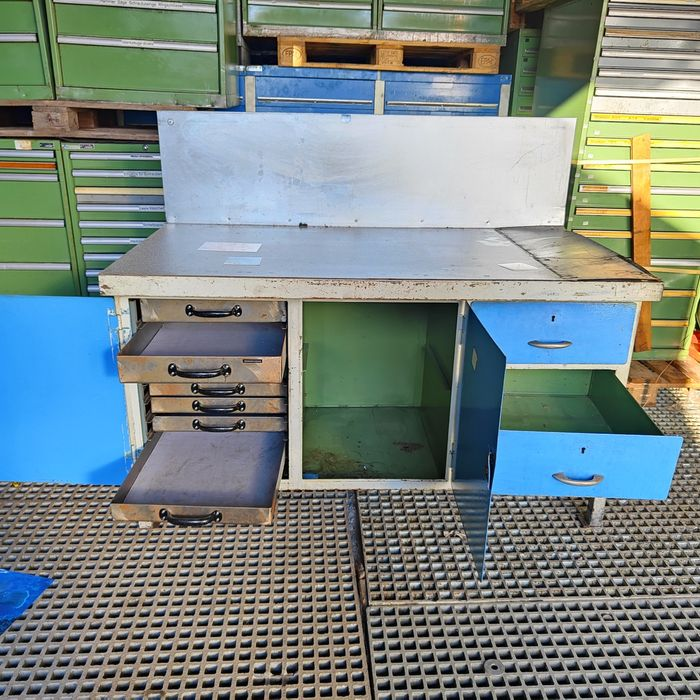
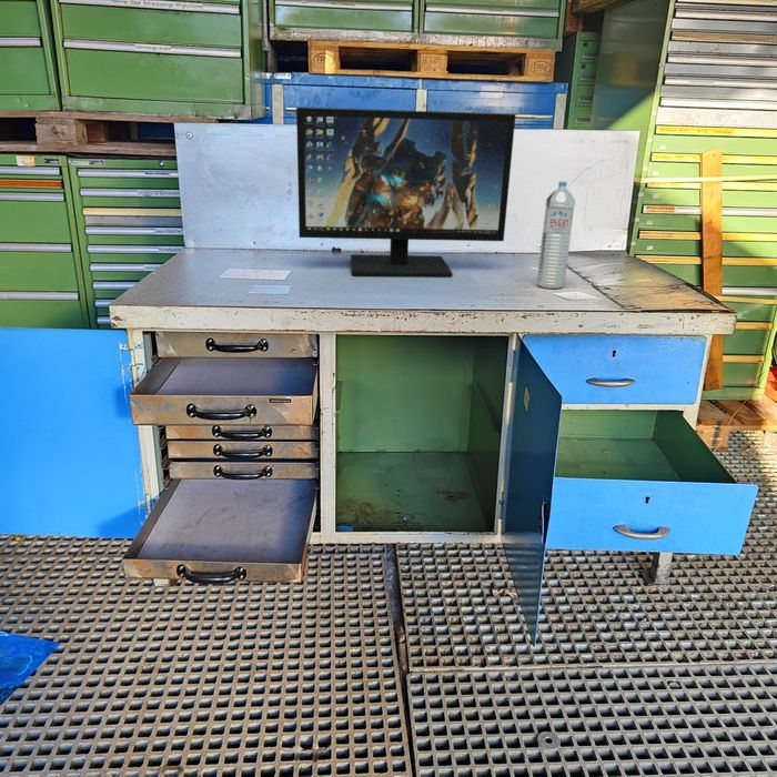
+ computer monitor [295,107,516,279]
+ water bottle [536,180,576,290]
